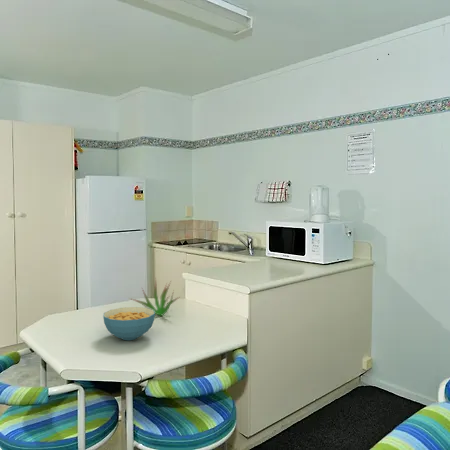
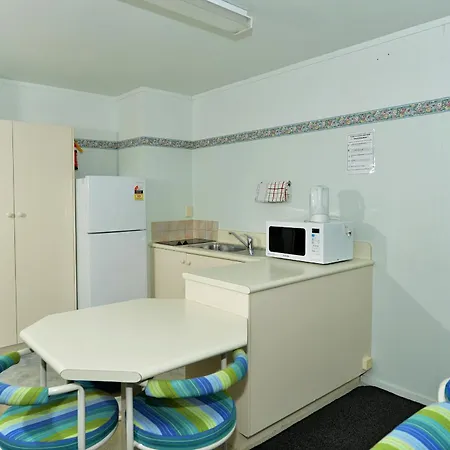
- cereal bowl [102,306,156,341]
- succulent plant [128,278,182,317]
